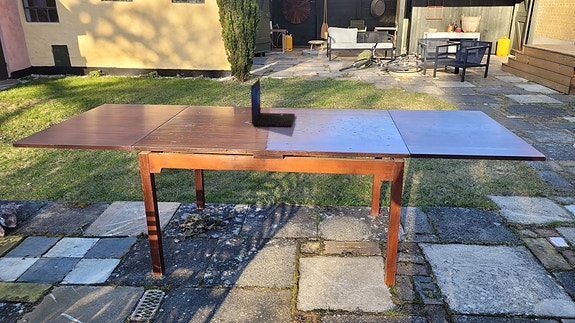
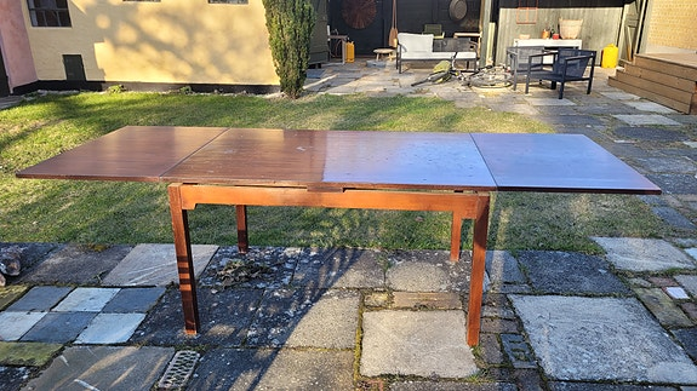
- laptop [250,78,296,128]
